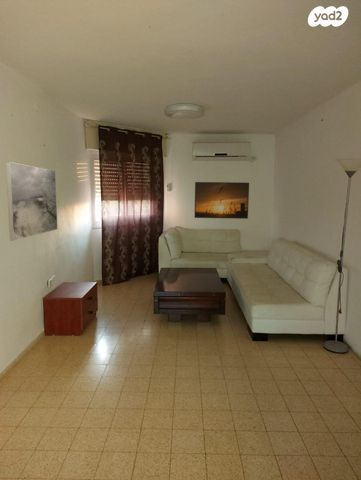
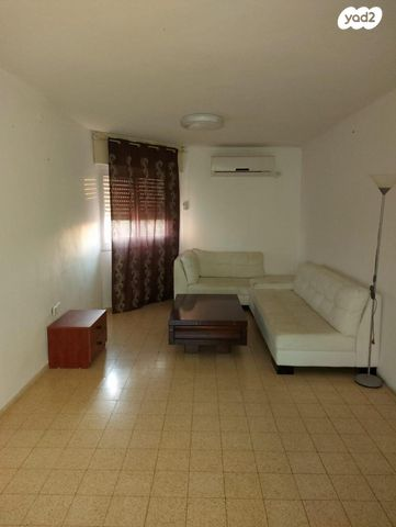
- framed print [194,181,250,220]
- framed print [5,161,59,242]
